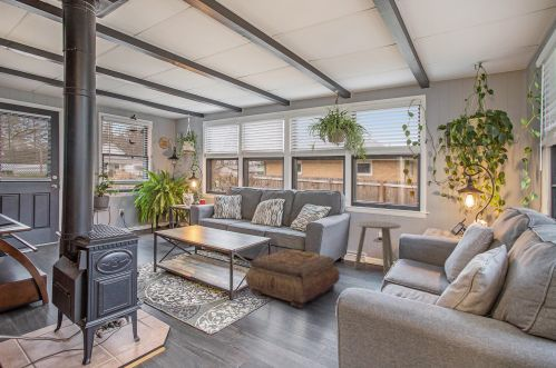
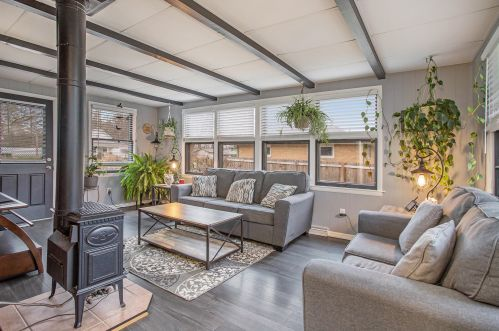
- side table [353,220,402,277]
- ottoman [244,248,341,309]
